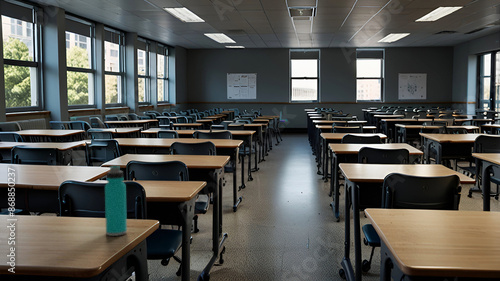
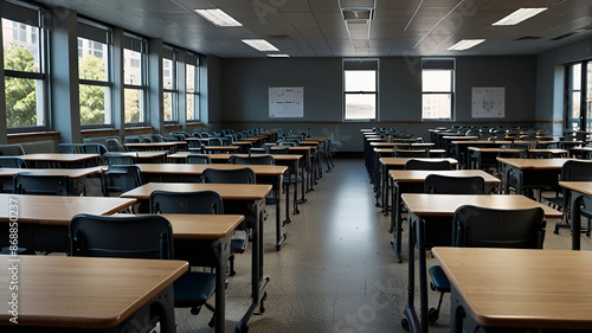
- water bottle [104,165,128,237]
